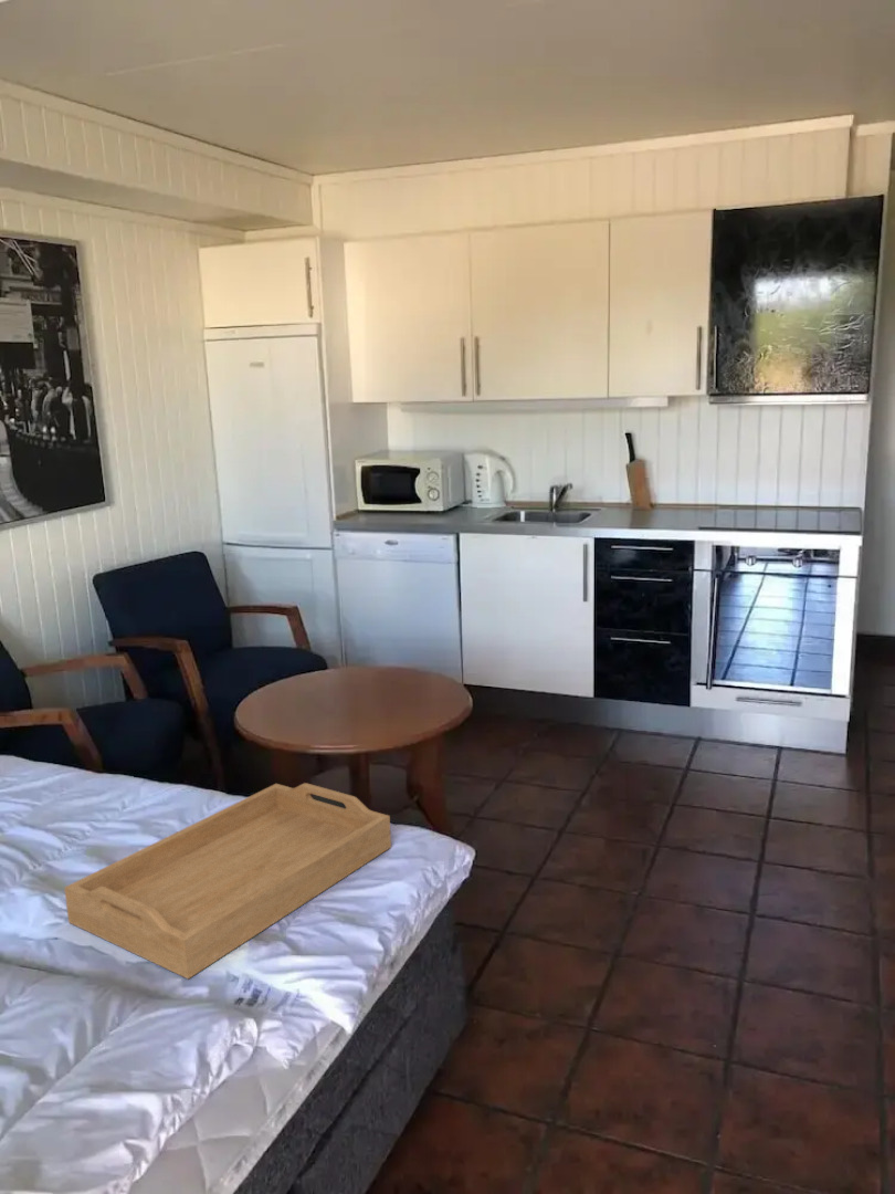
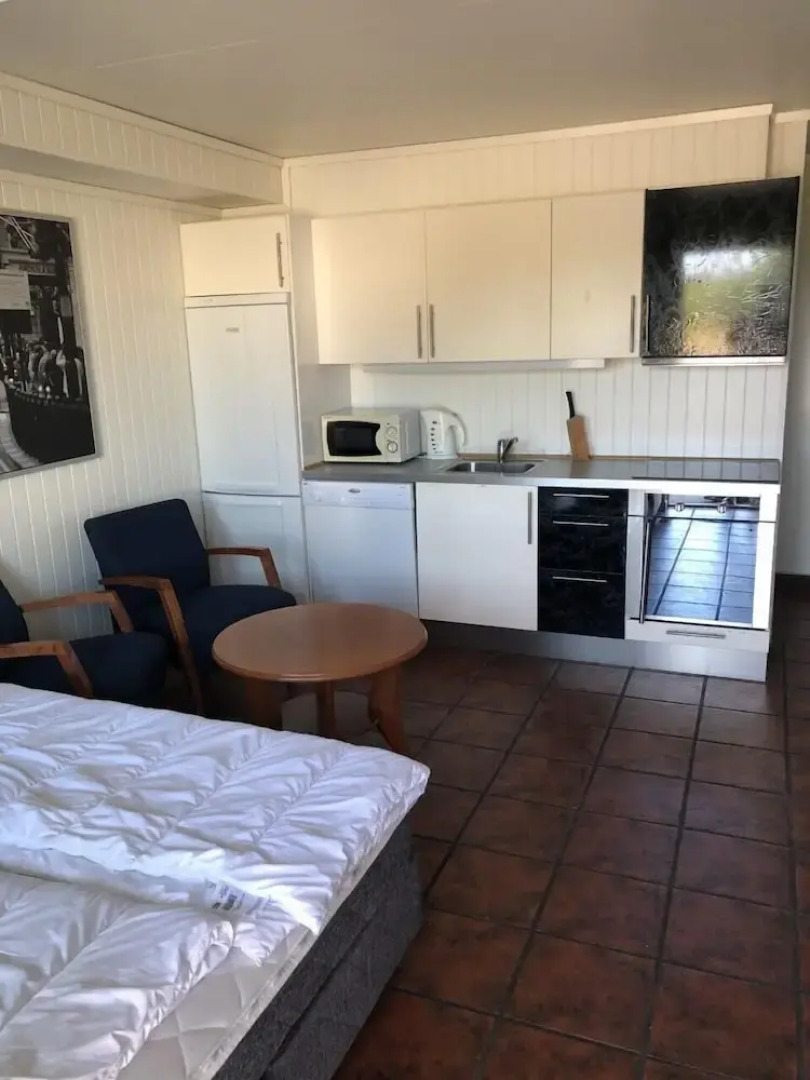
- serving tray [63,782,392,981]
